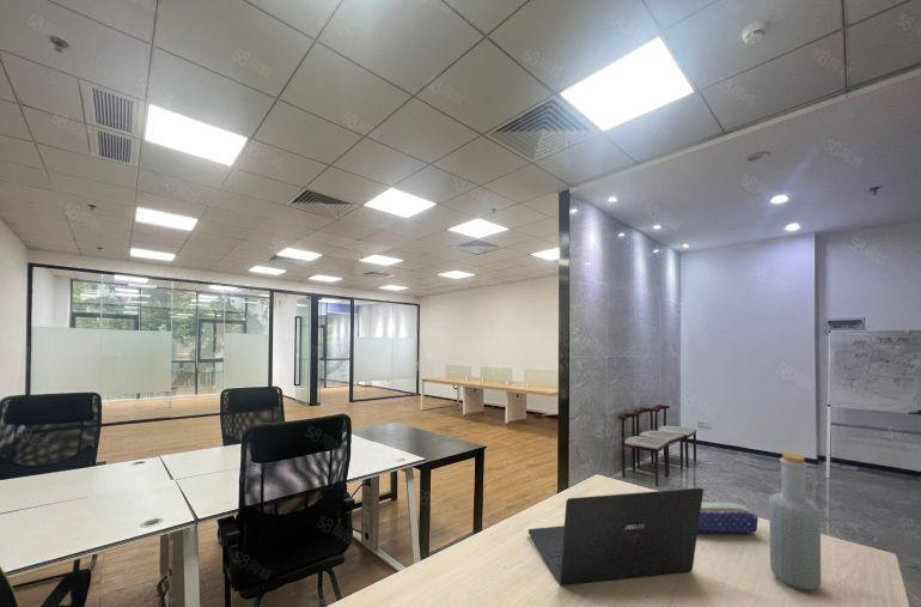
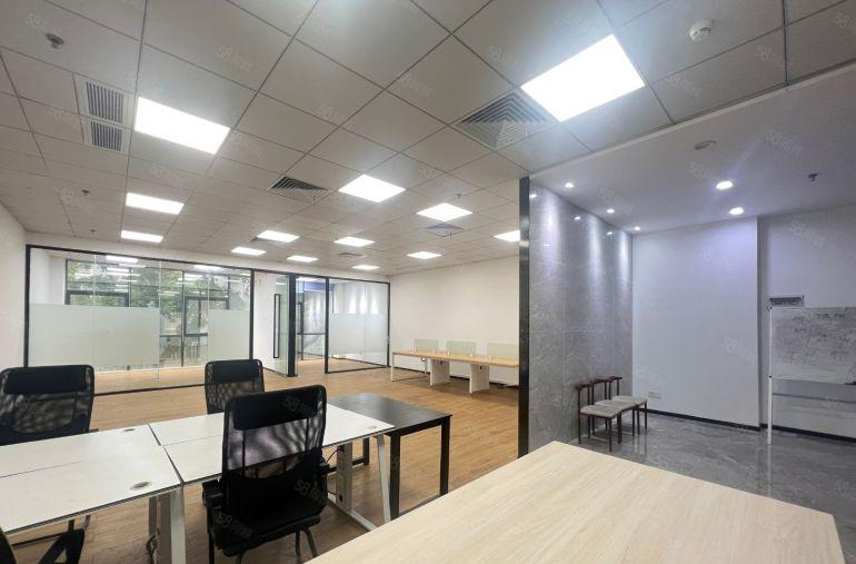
- pencil case [697,500,760,534]
- laptop [527,487,705,587]
- bottle [768,451,822,591]
